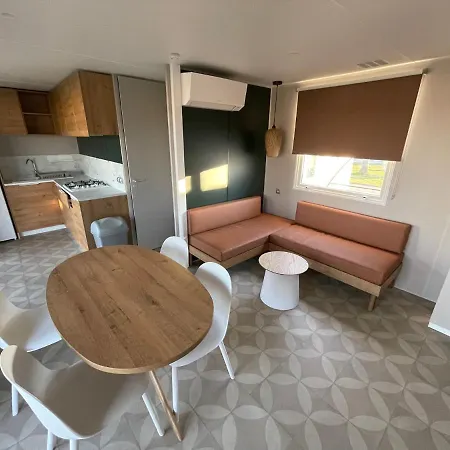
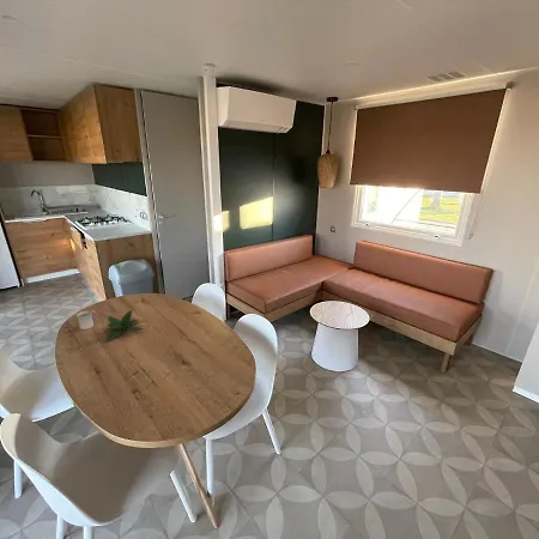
+ cup [75,309,97,331]
+ plant [105,309,144,343]
